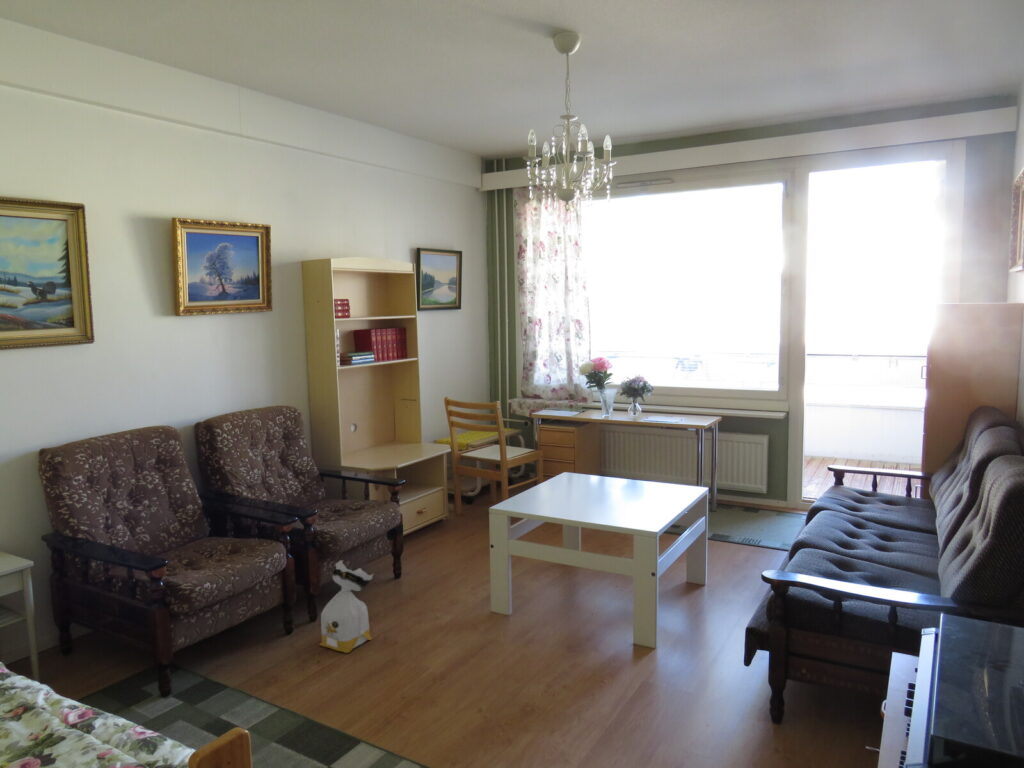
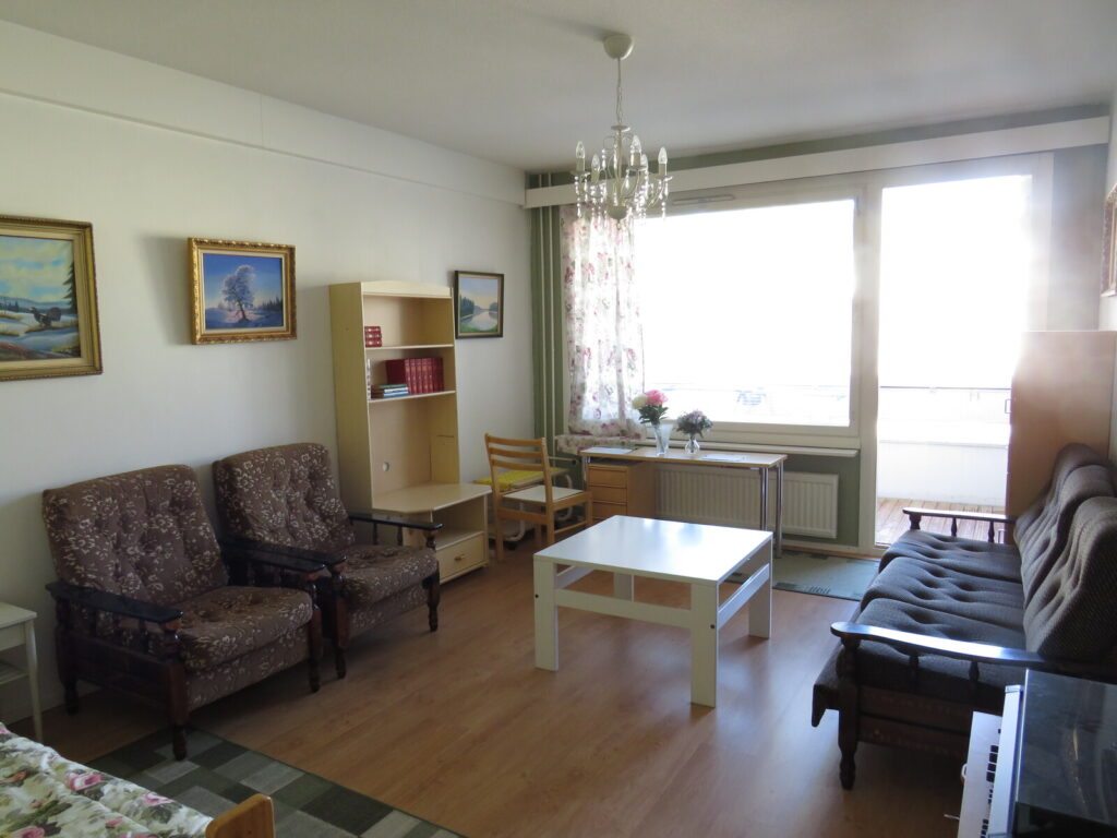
- bag [318,559,374,654]
